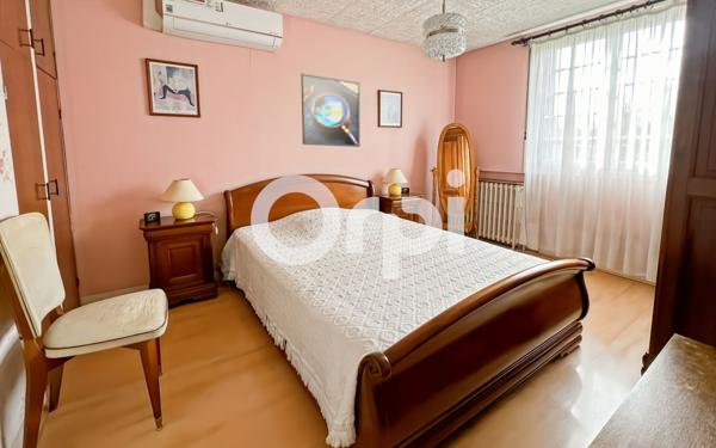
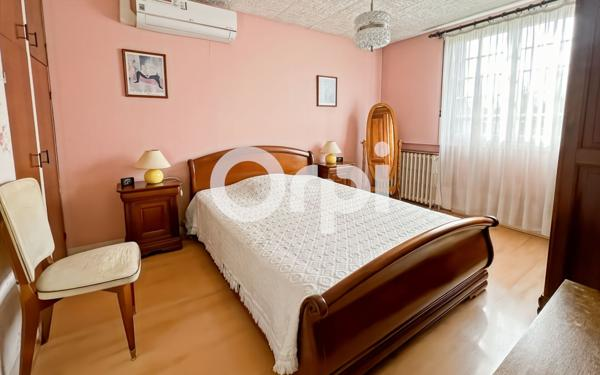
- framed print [300,73,360,148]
